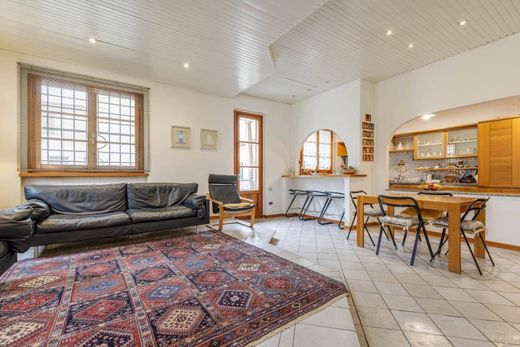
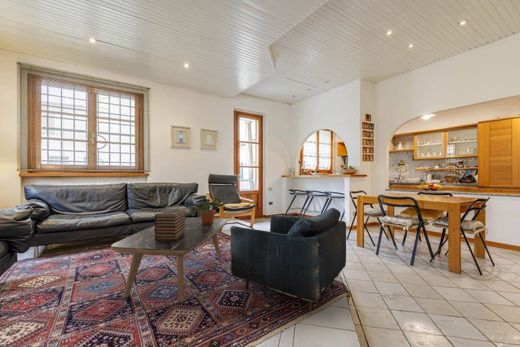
+ book stack [153,208,187,240]
+ potted plant [182,197,226,224]
+ armchair [229,207,347,312]
+ coffee table [110,217,228,303]
